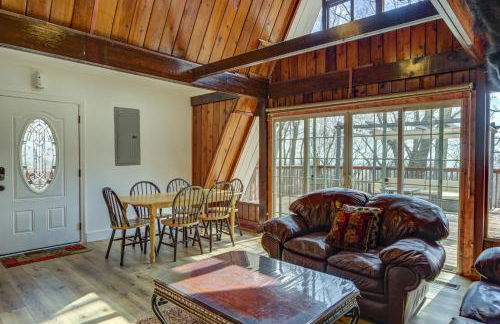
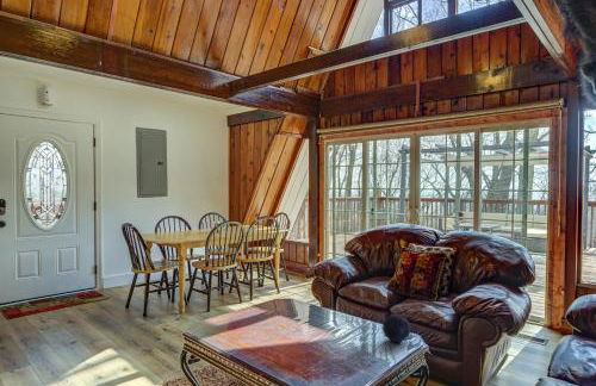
+ decorative orb [381,312,411,344]
